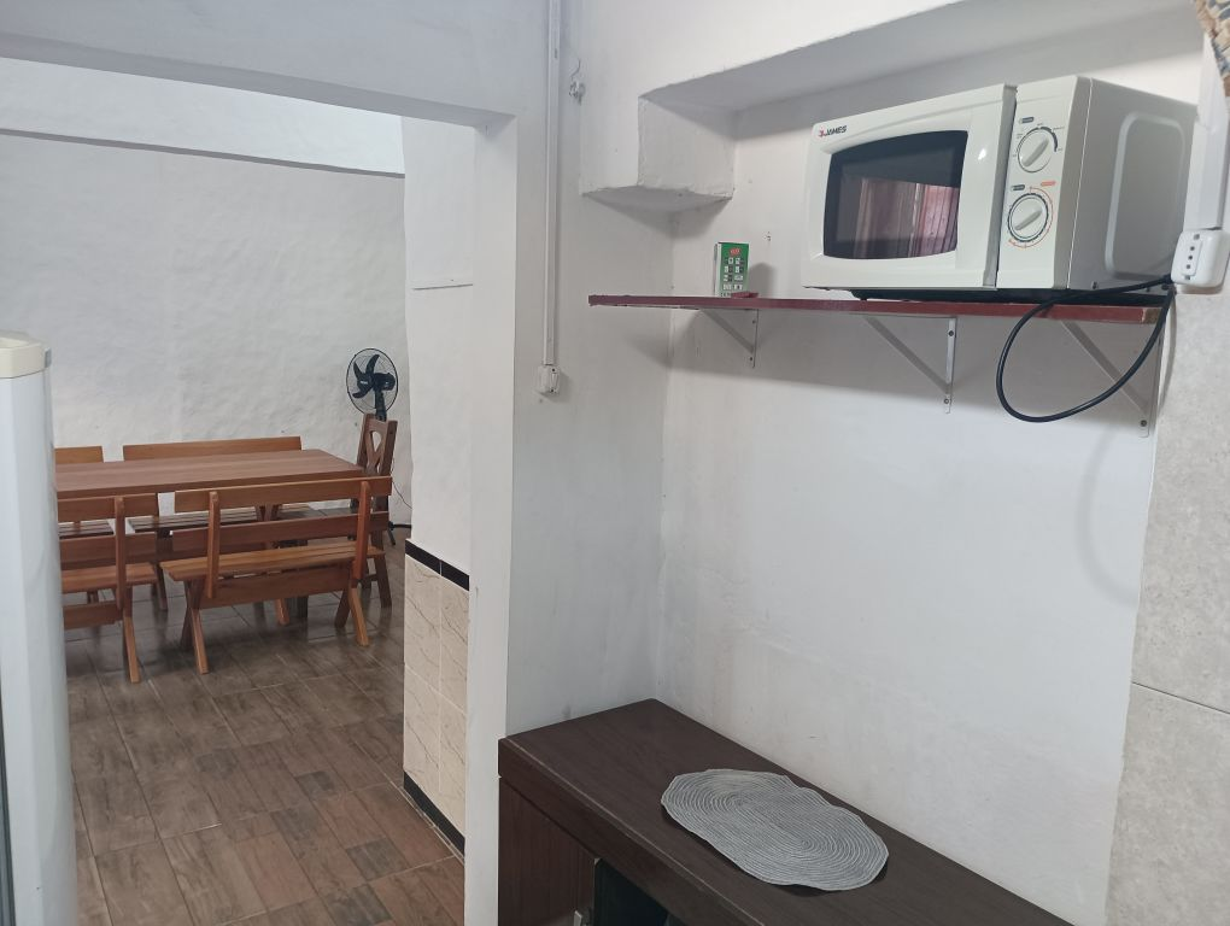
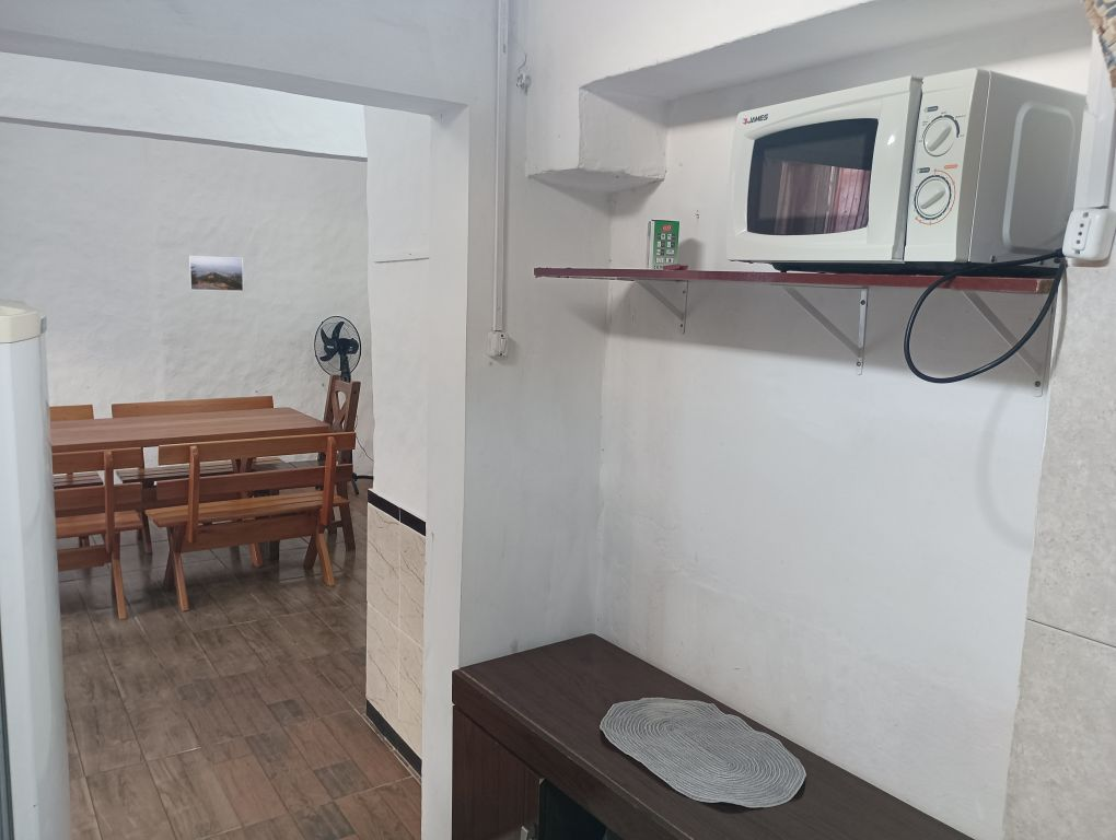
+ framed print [188,255,244,292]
